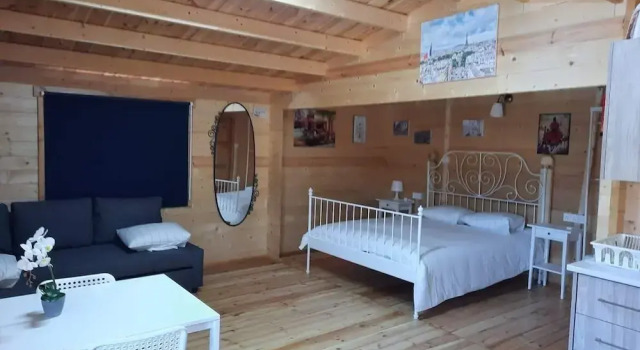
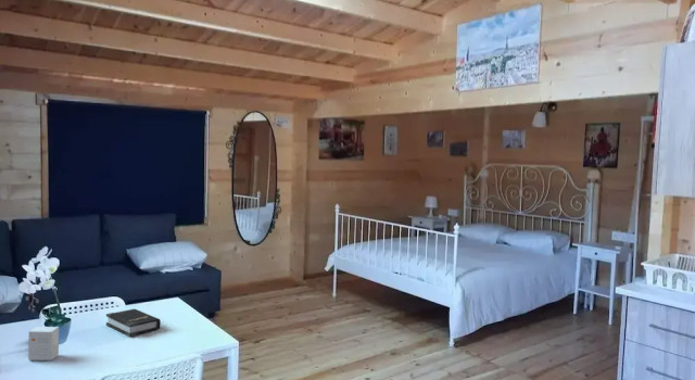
+ small box [27,326,60,362]
+ hardback book [105,308,162,338]
